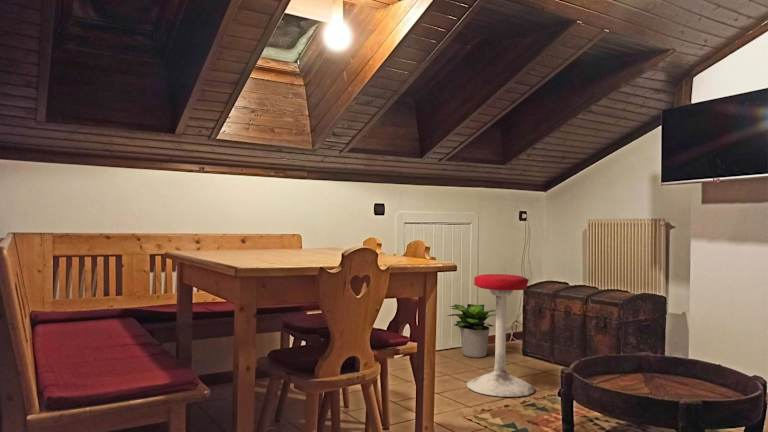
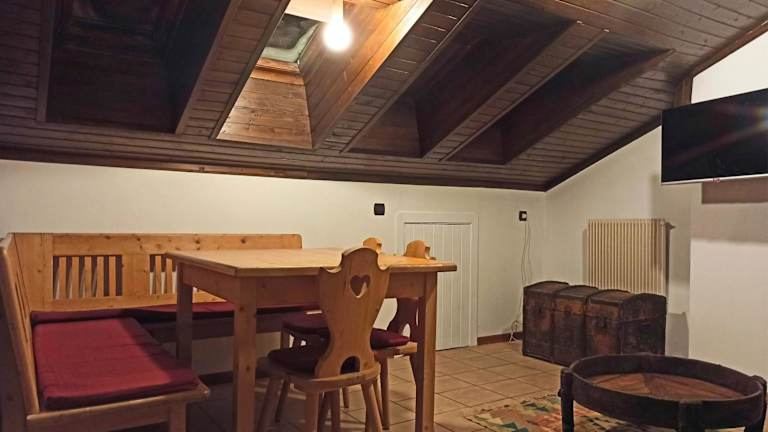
- stool [466,273,536,398]
- potted plant [447,303,496,359]
